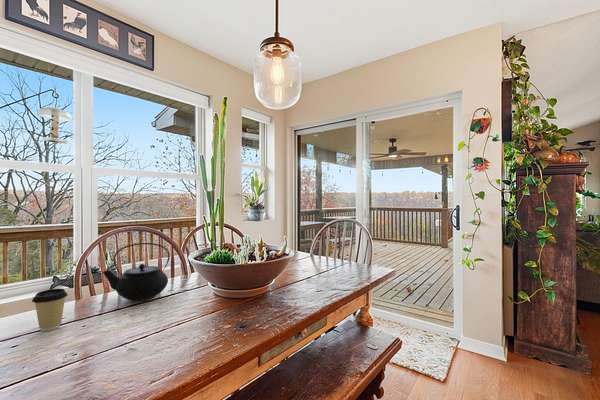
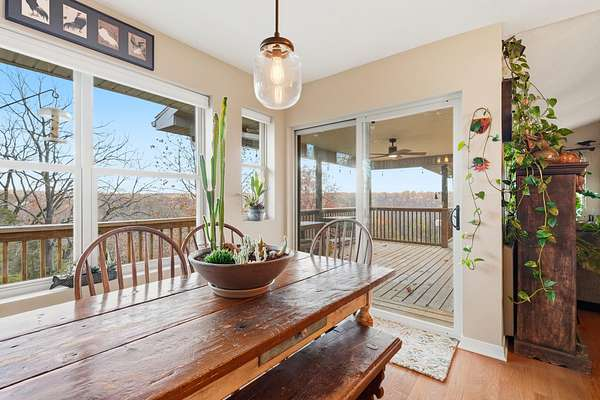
- coffee cup [31,287,69,332]
- teapot [101,242,171,302]
